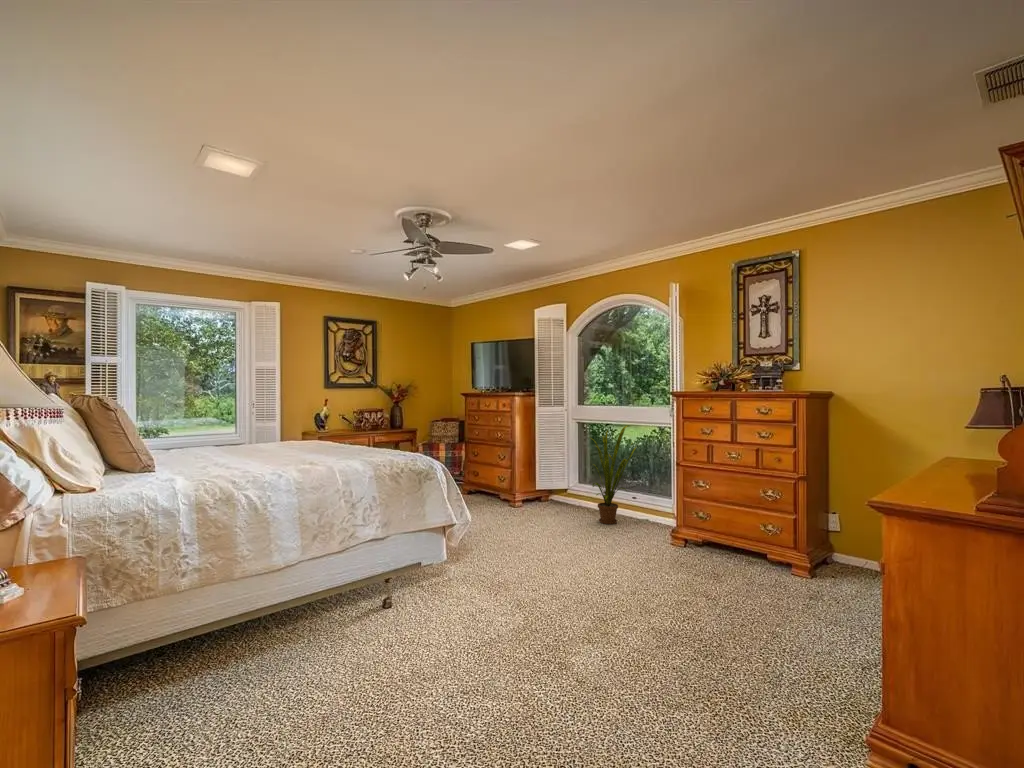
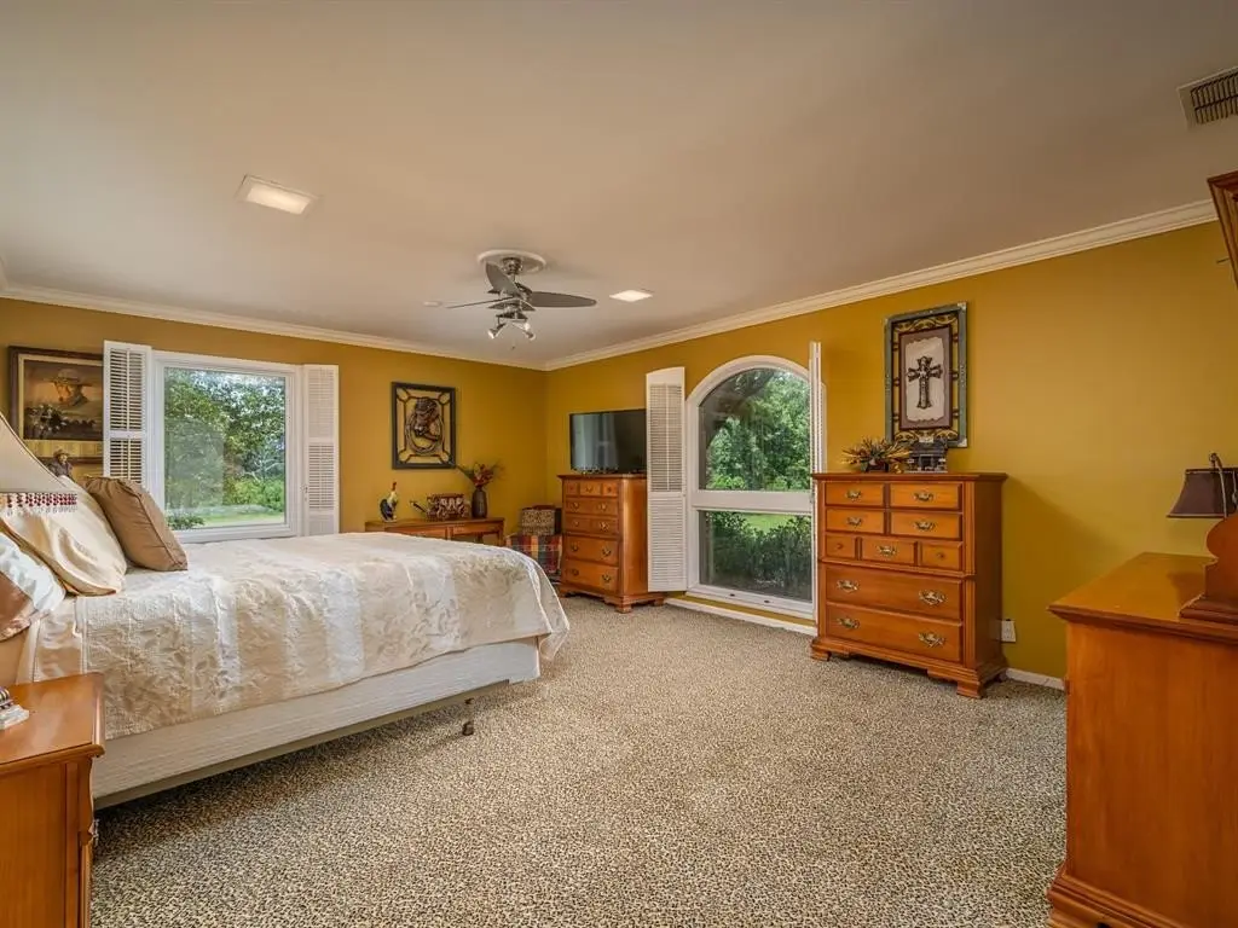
- house plant [588,424,638,525]
